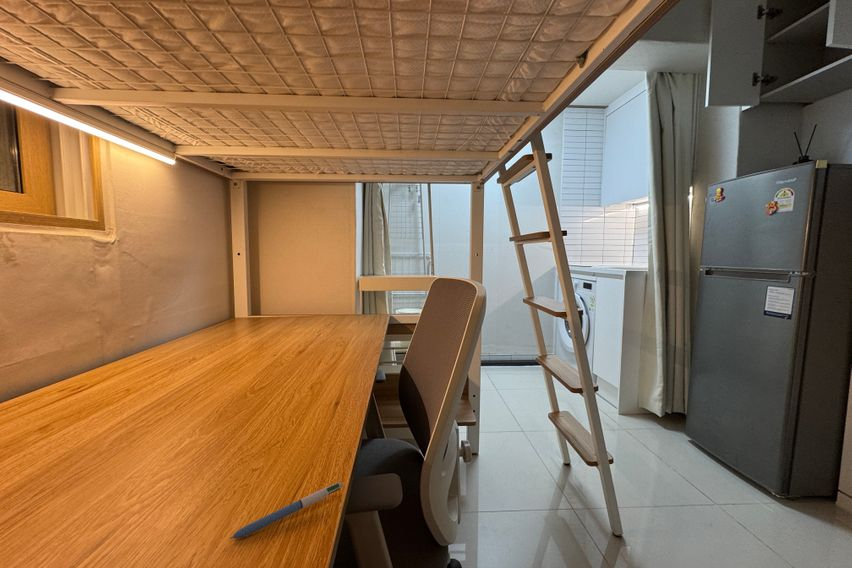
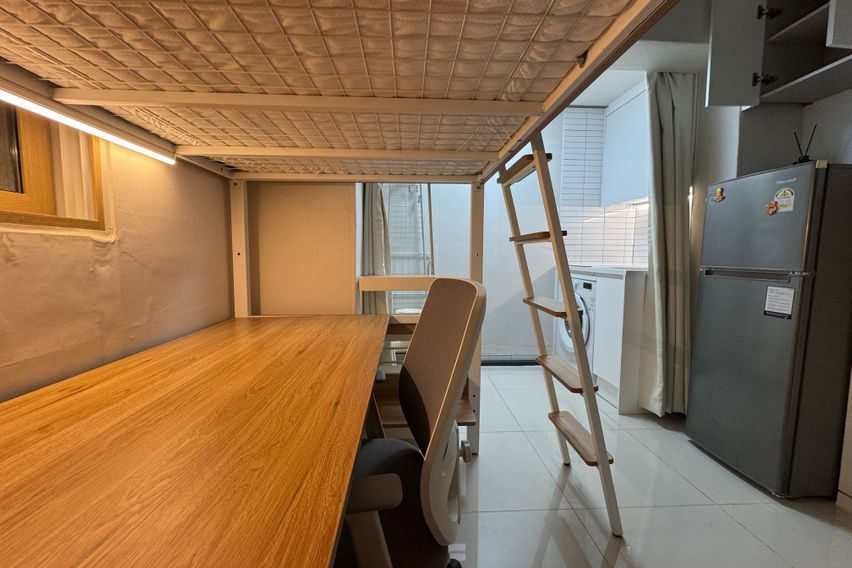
- pen [229,482,345,540]
